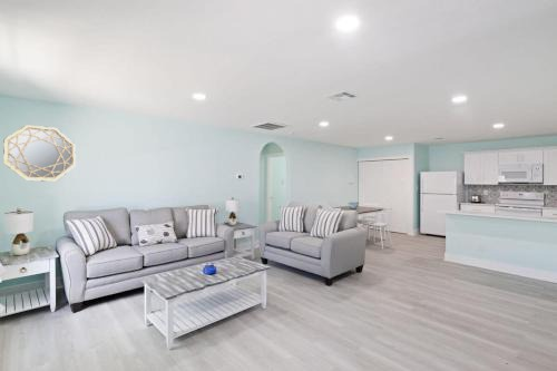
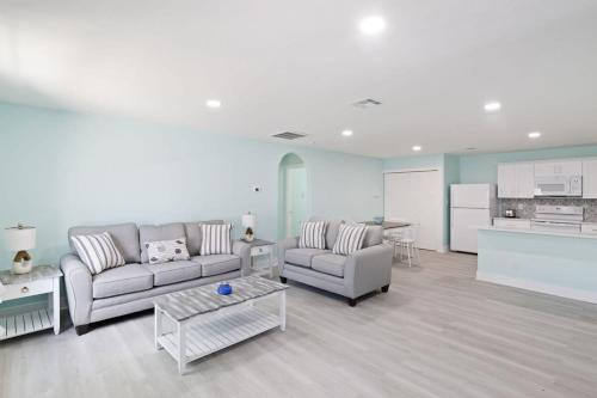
- home mirror [2,124,77,182]
